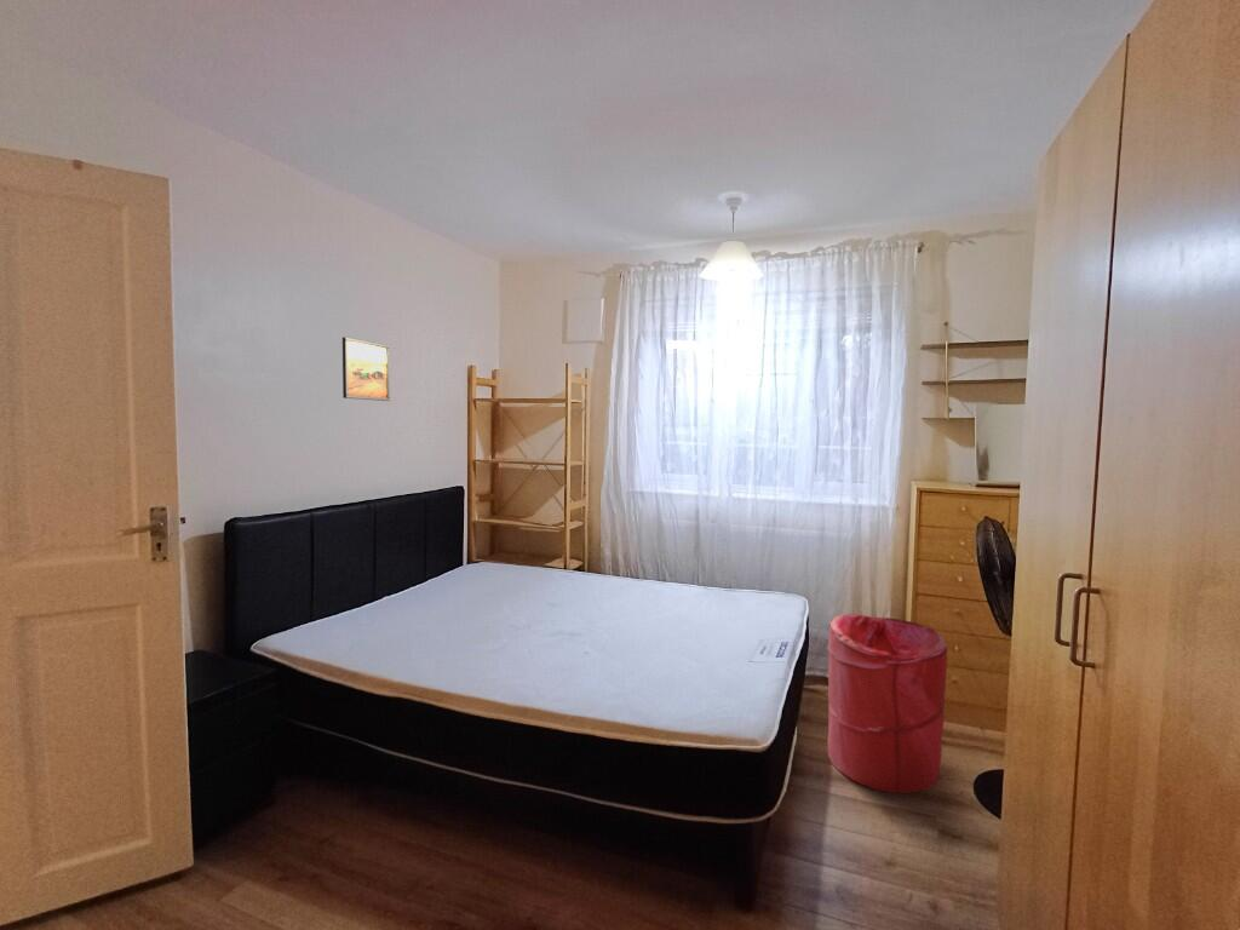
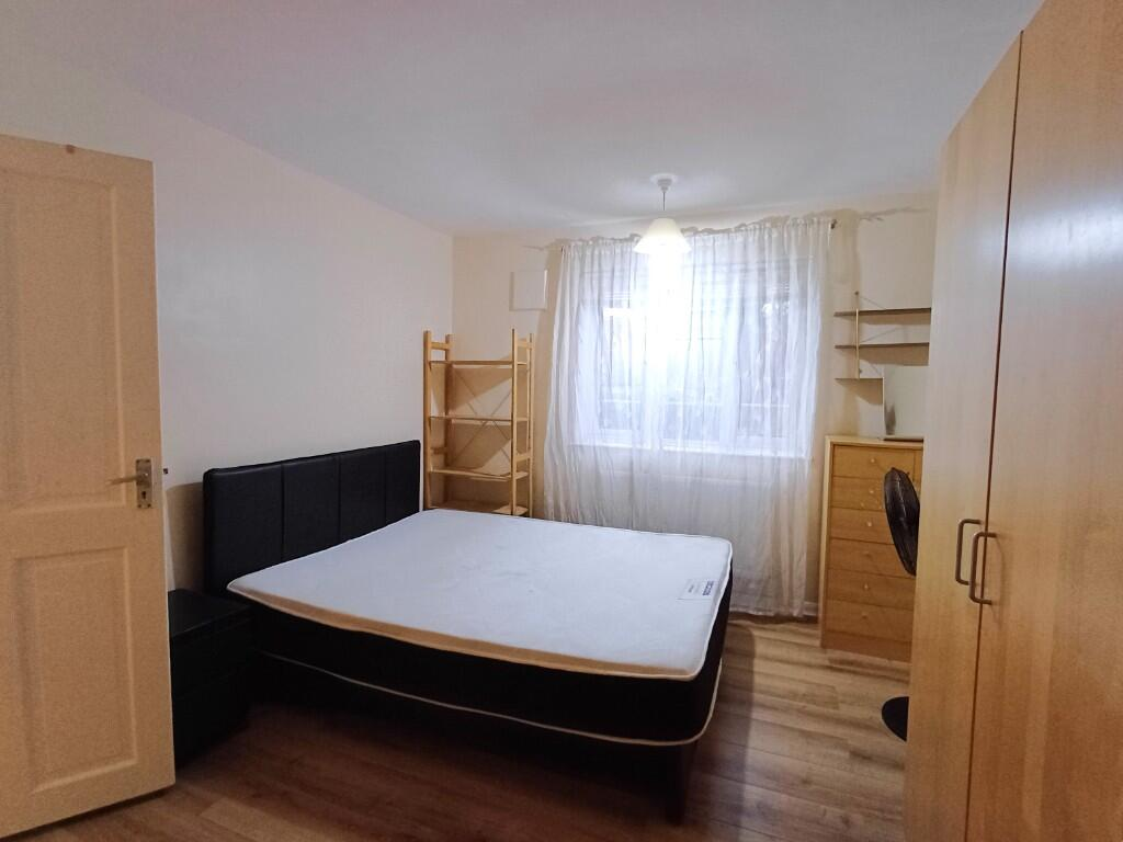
- laundry hamper [826,613,948,794]
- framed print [341,335,391,402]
